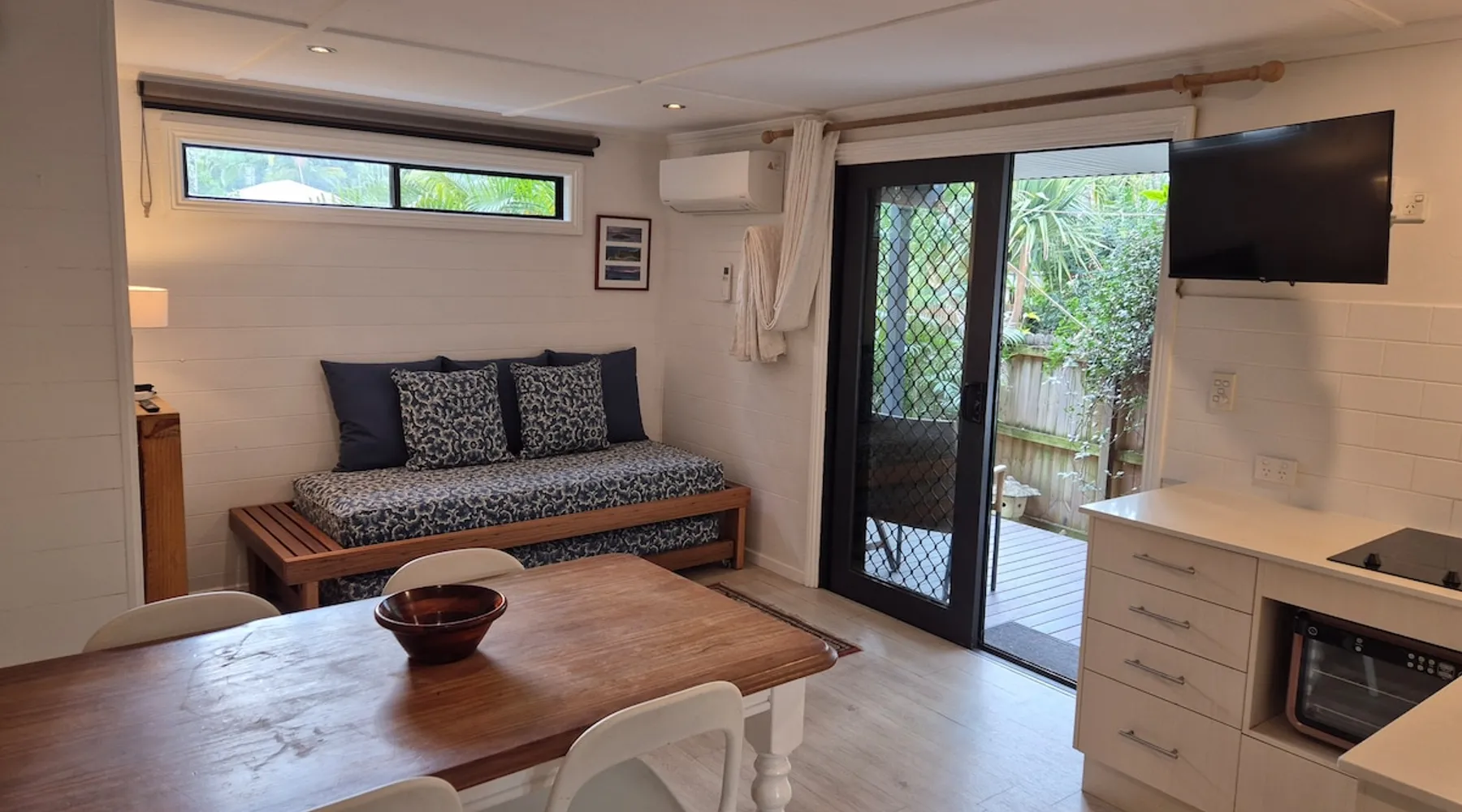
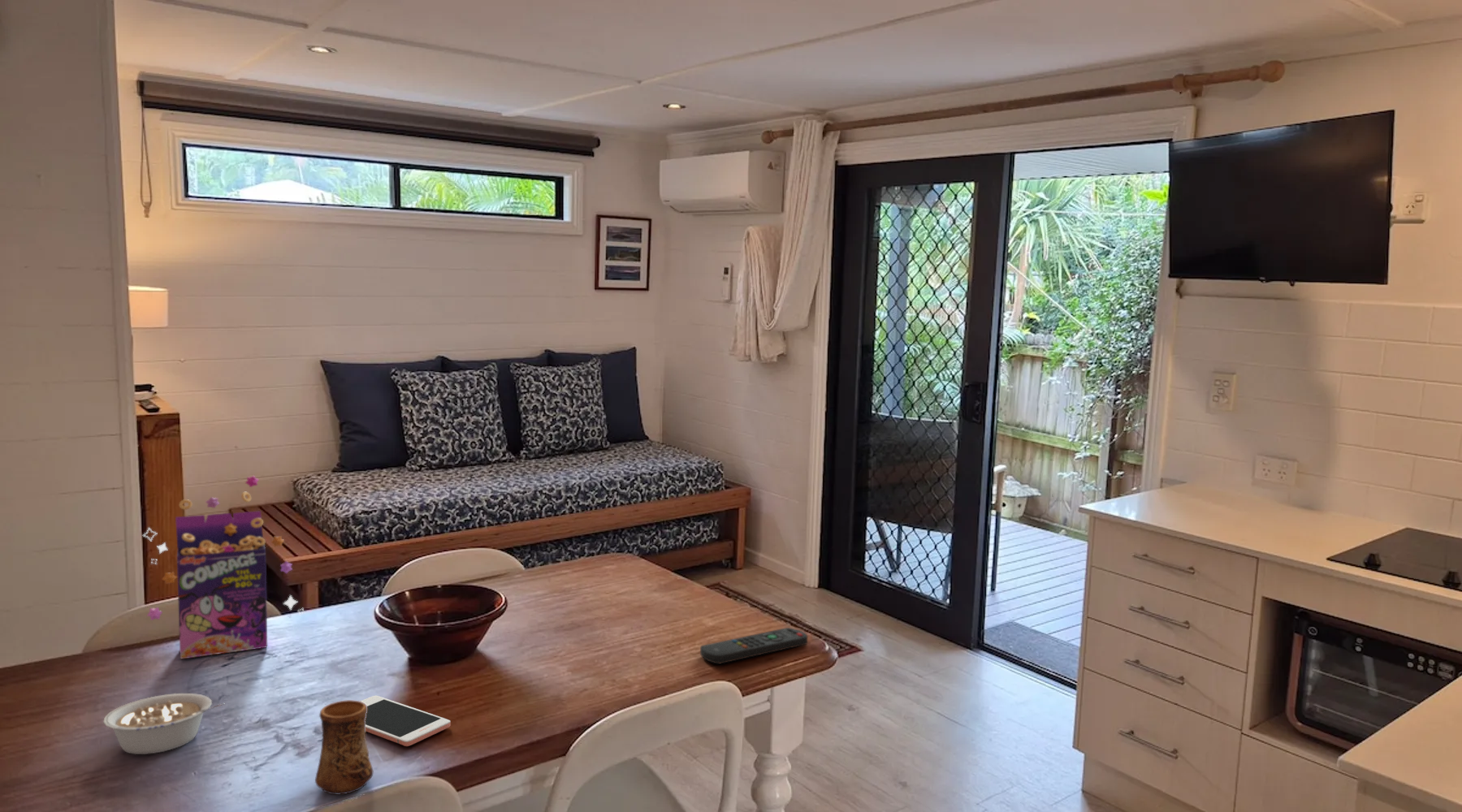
+ cup [314,699,374,796]
+ remote control [699,627,808,665]
+ cereal box [142,475,305,659]
+ legume [102,693,226,755]
+ cell phone [359,695,452,747]
